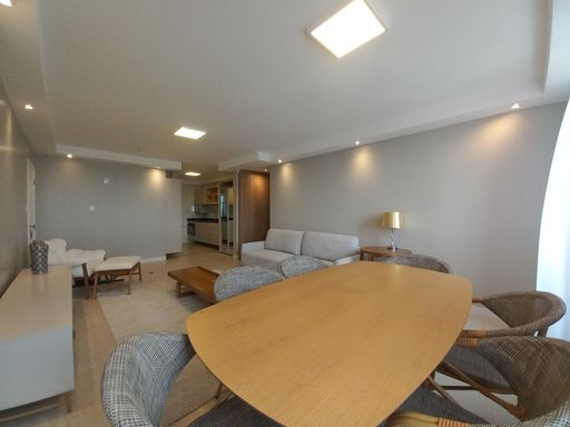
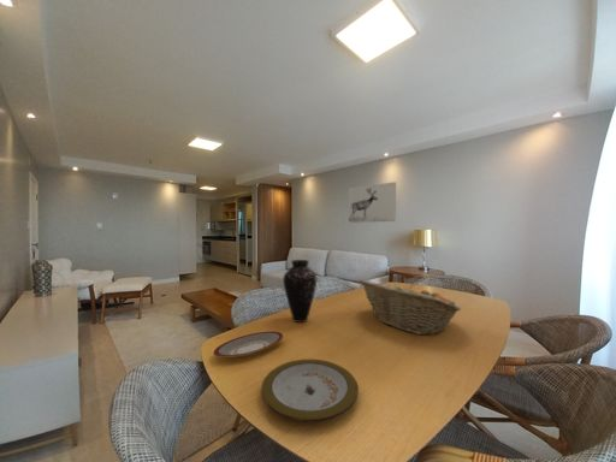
+ fruit basket [357,278,462,336]
+ vase [282,259,318,324]
+ wall art [348,180,397,224]
+ plate [213,330,284,359]
+ plate [260,359,360,422]
